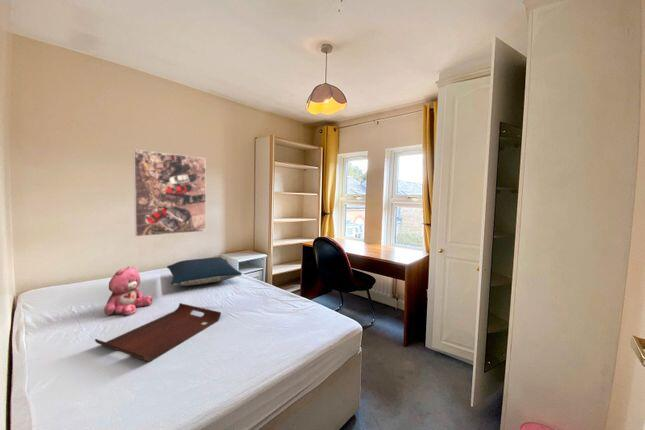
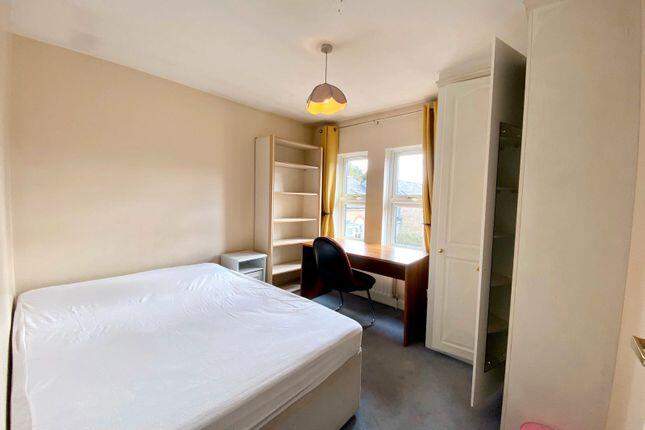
- pillow [166,256,243,287]
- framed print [132,148,207,237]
- teddy bear [103,265,154,317]
- serving tray [94,302,222,363]
